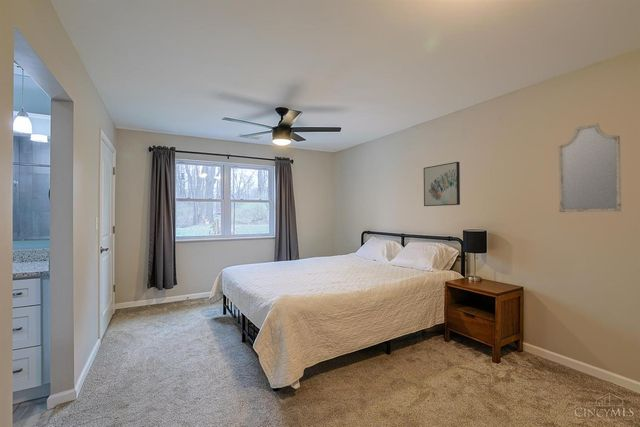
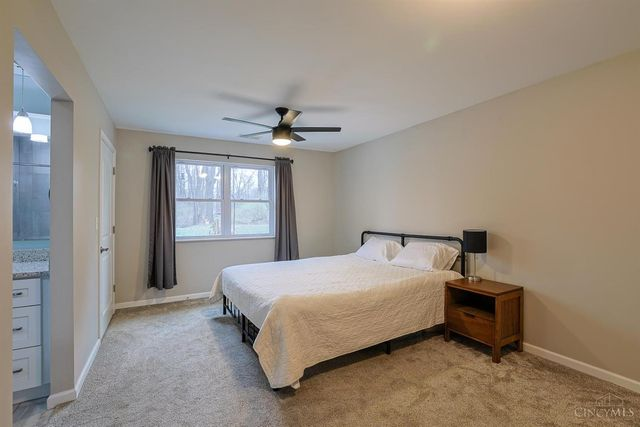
- home mirror [558,122,623,213]
- wall art [423,161,461,207]
